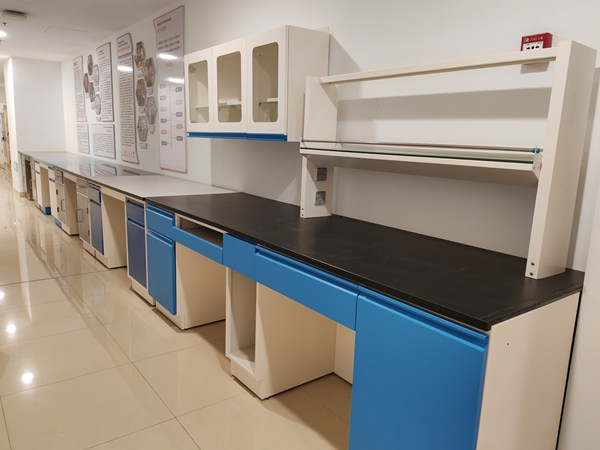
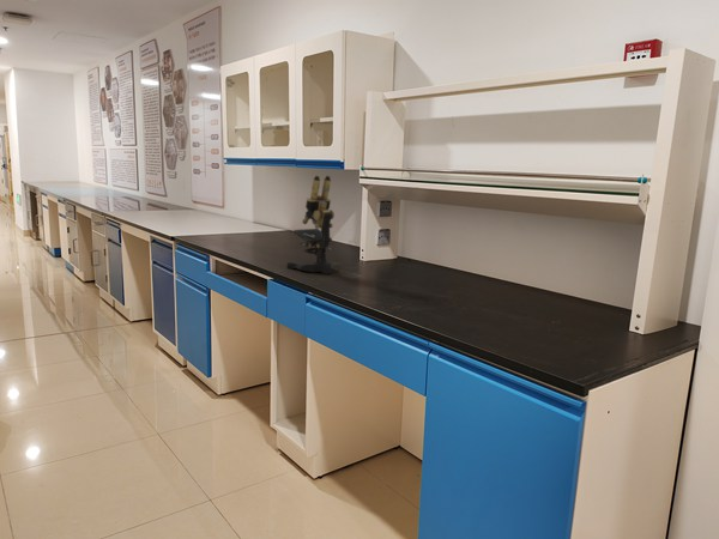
+ microscope [285,174,336,275]
